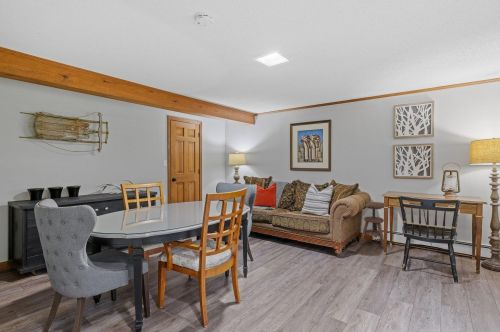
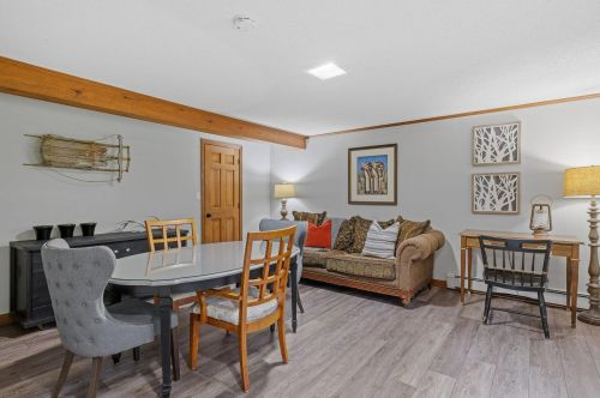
- side table [359,201,385,249]
